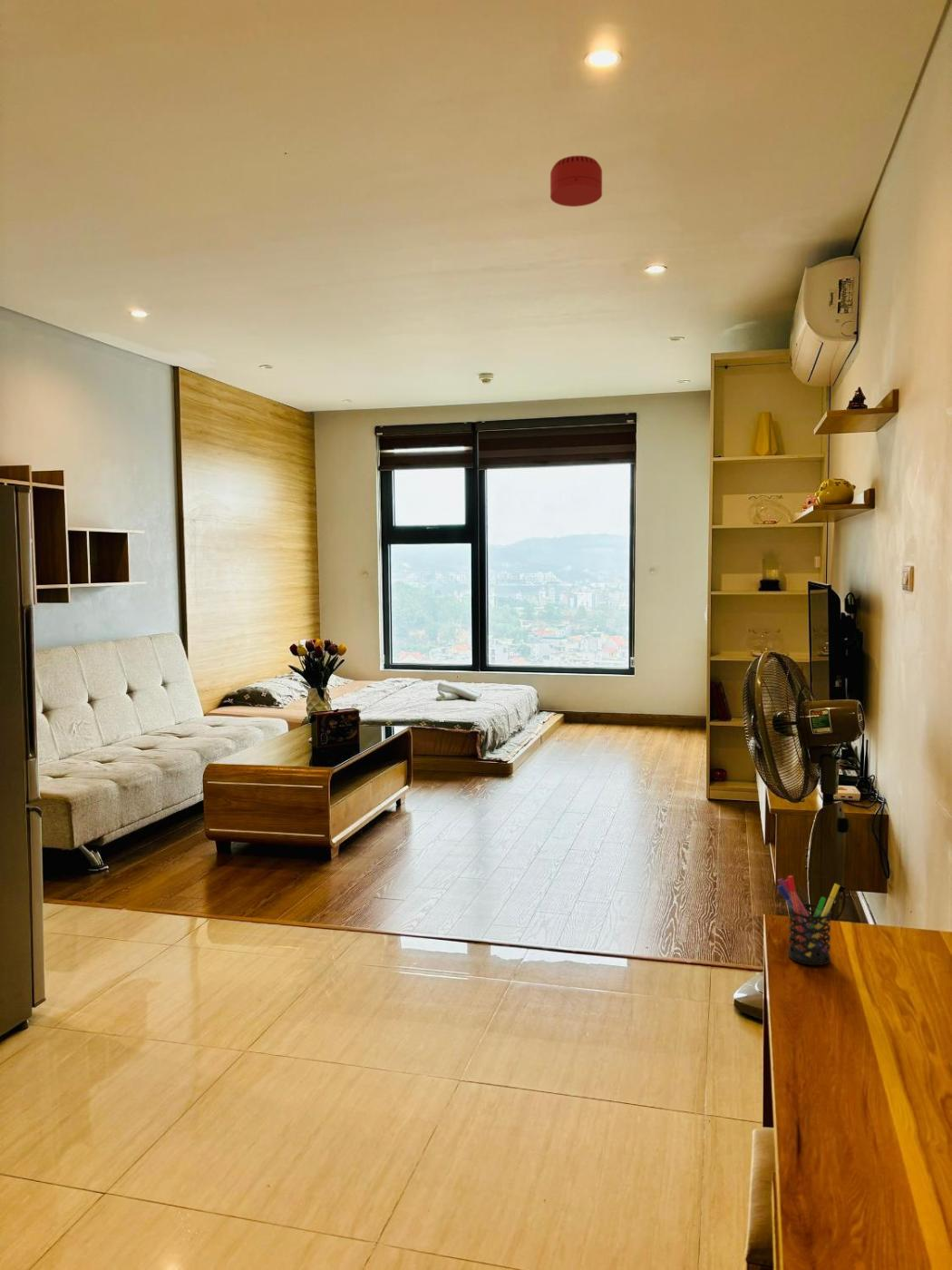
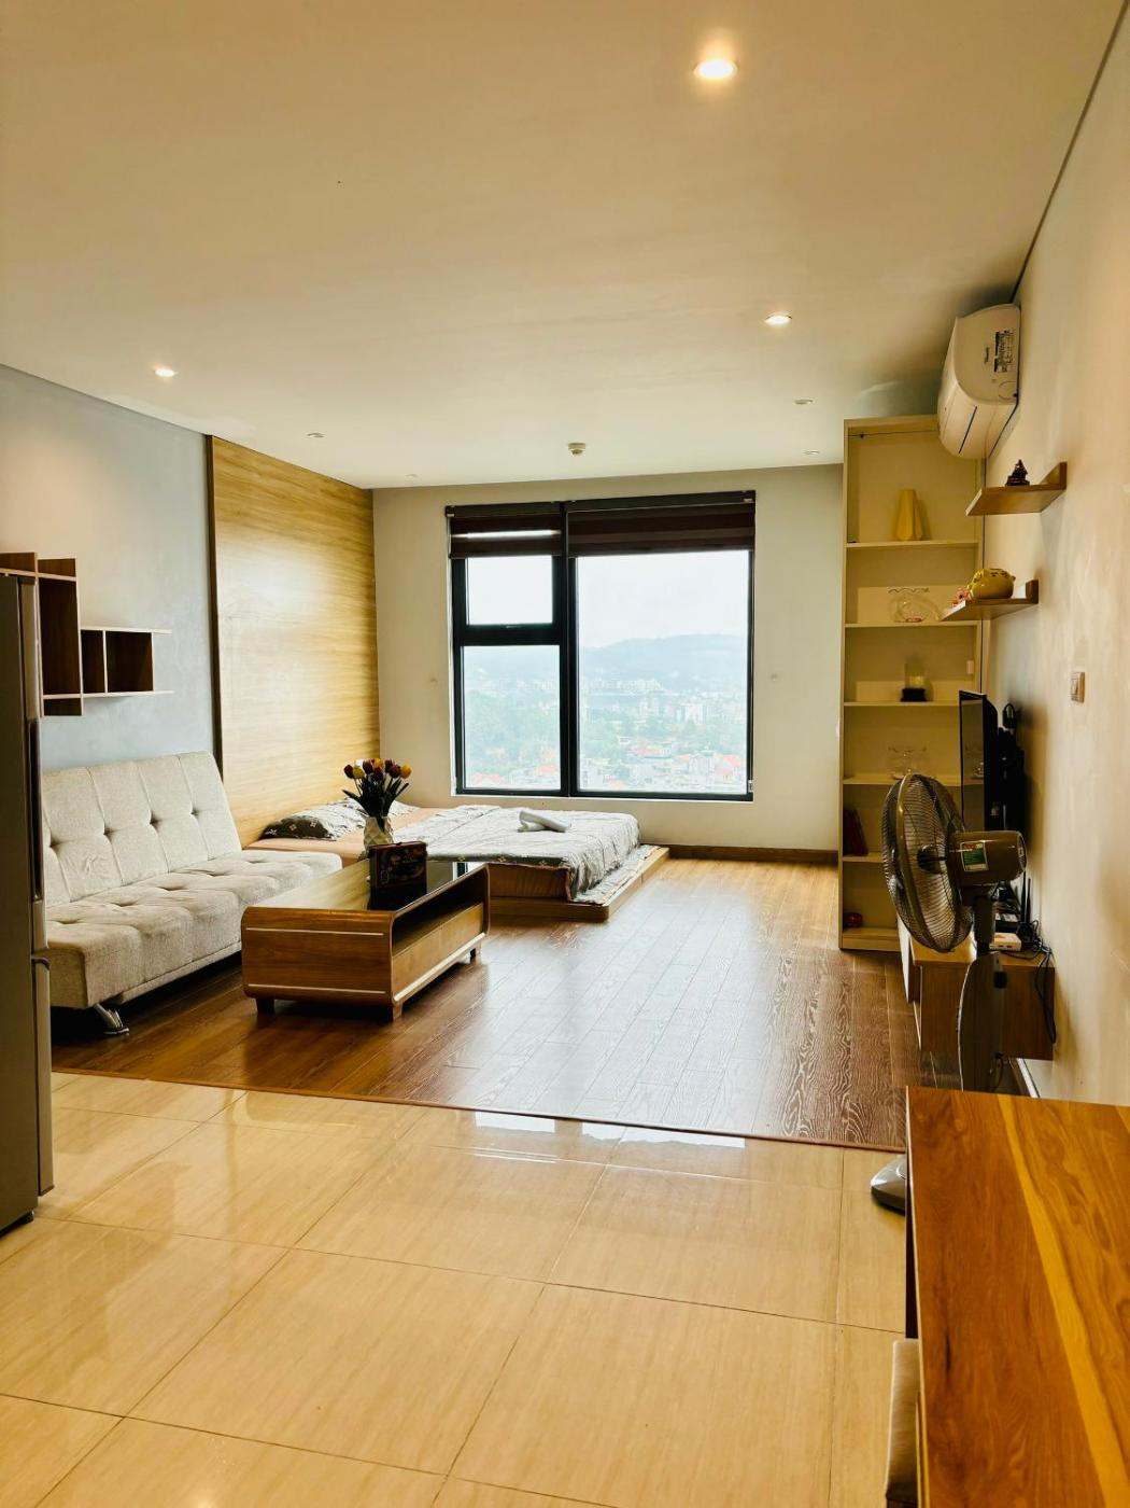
- smoke detector [549,155,603,208]
- pen holder [776,874,840,966]
